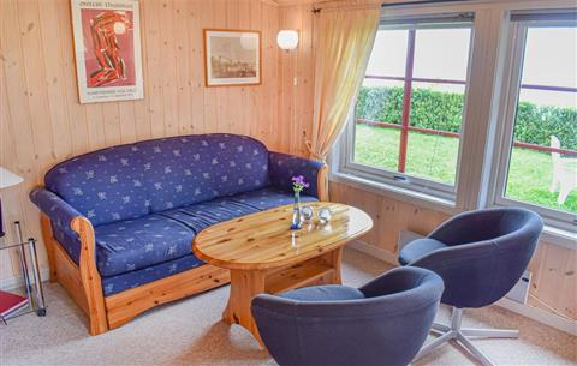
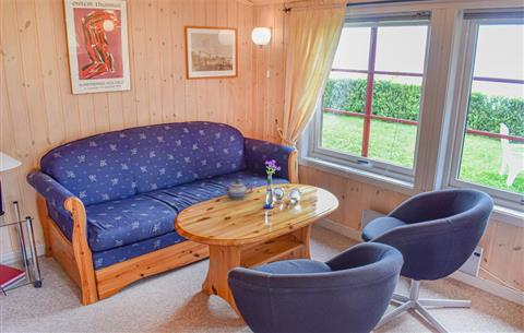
+ teapot [223,179,253,201]
